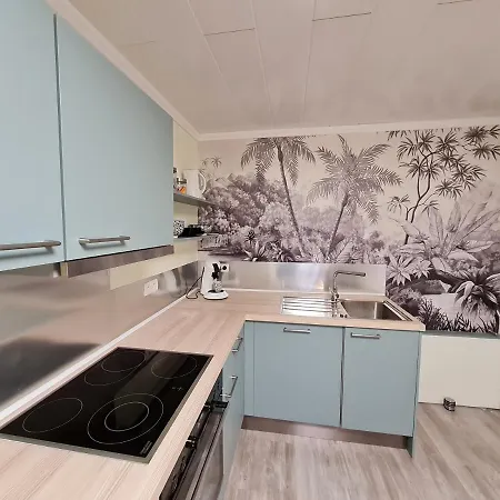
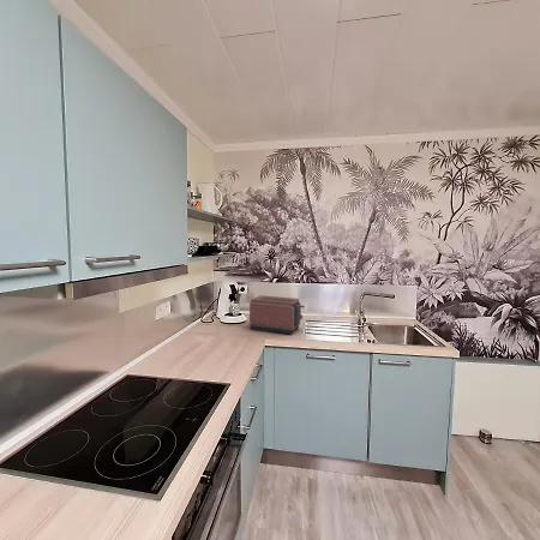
+ toaster [248,294,306,336]
